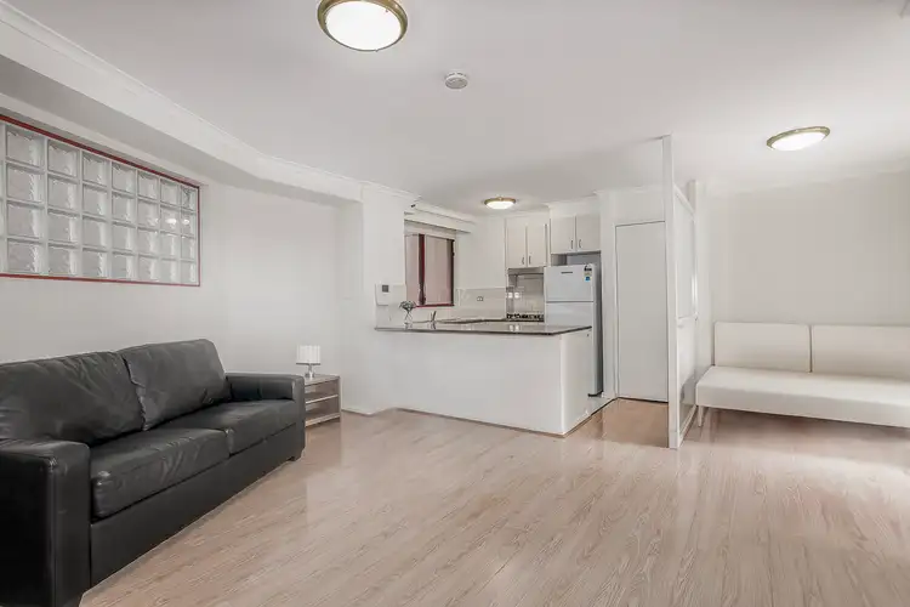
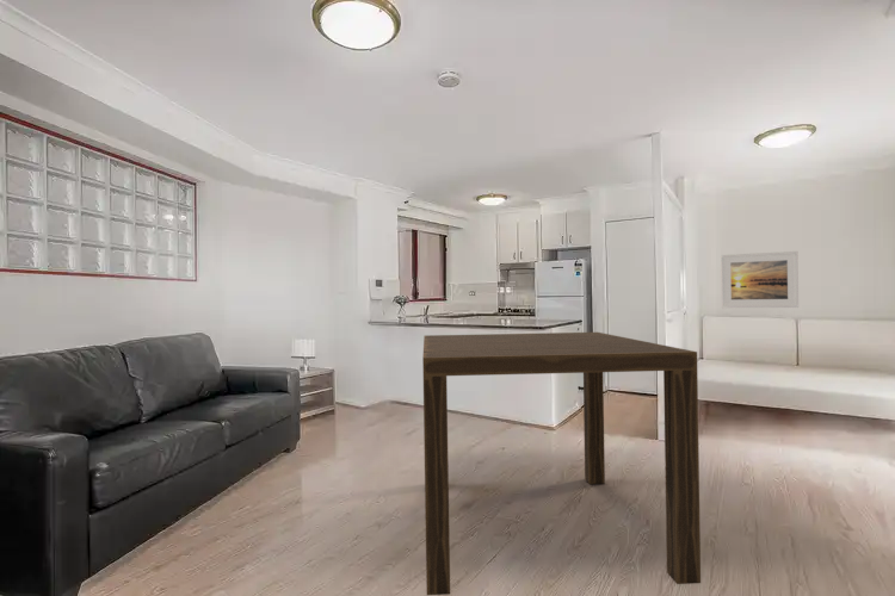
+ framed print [720,250,800,309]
+ dining table [421,331,702,596]
